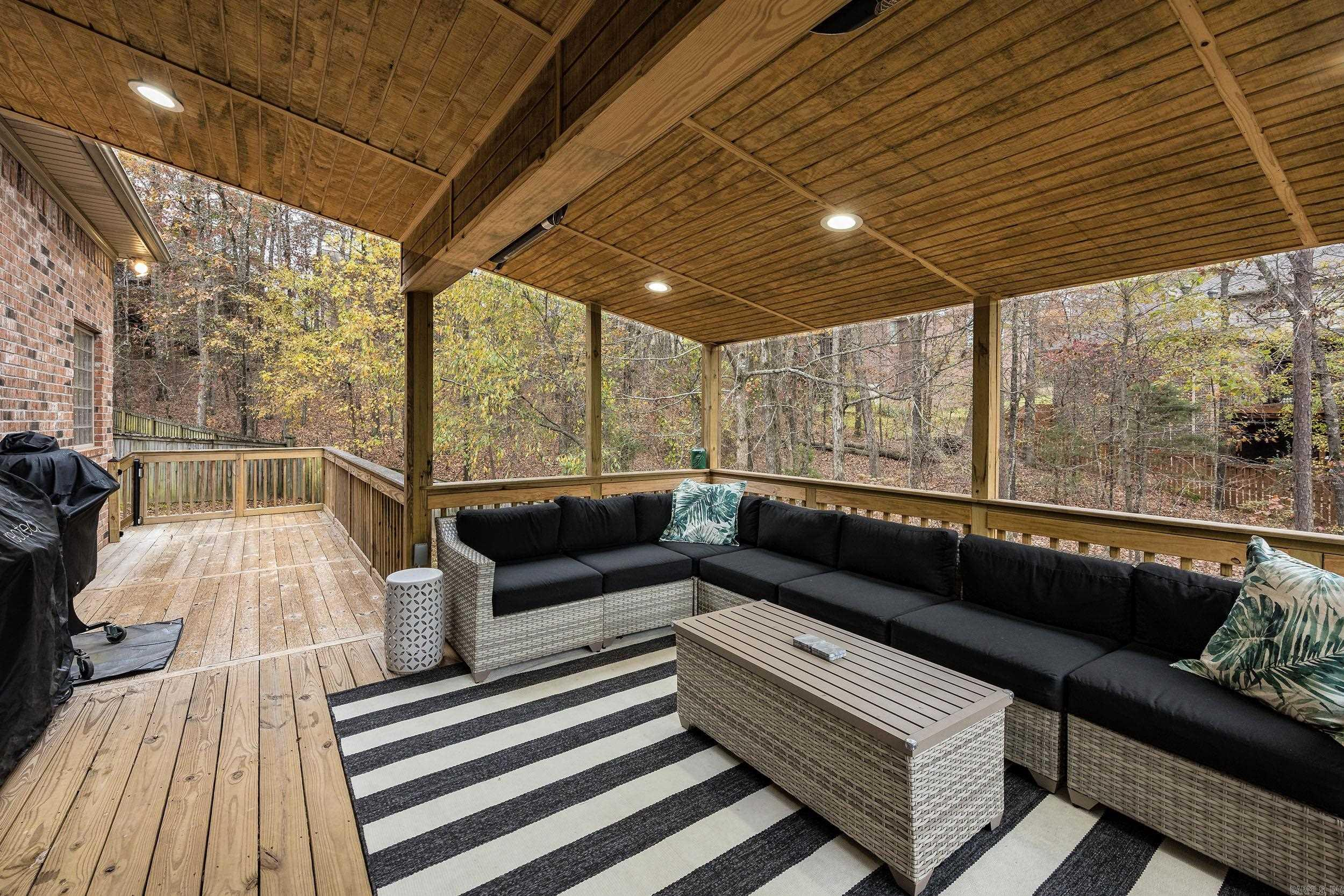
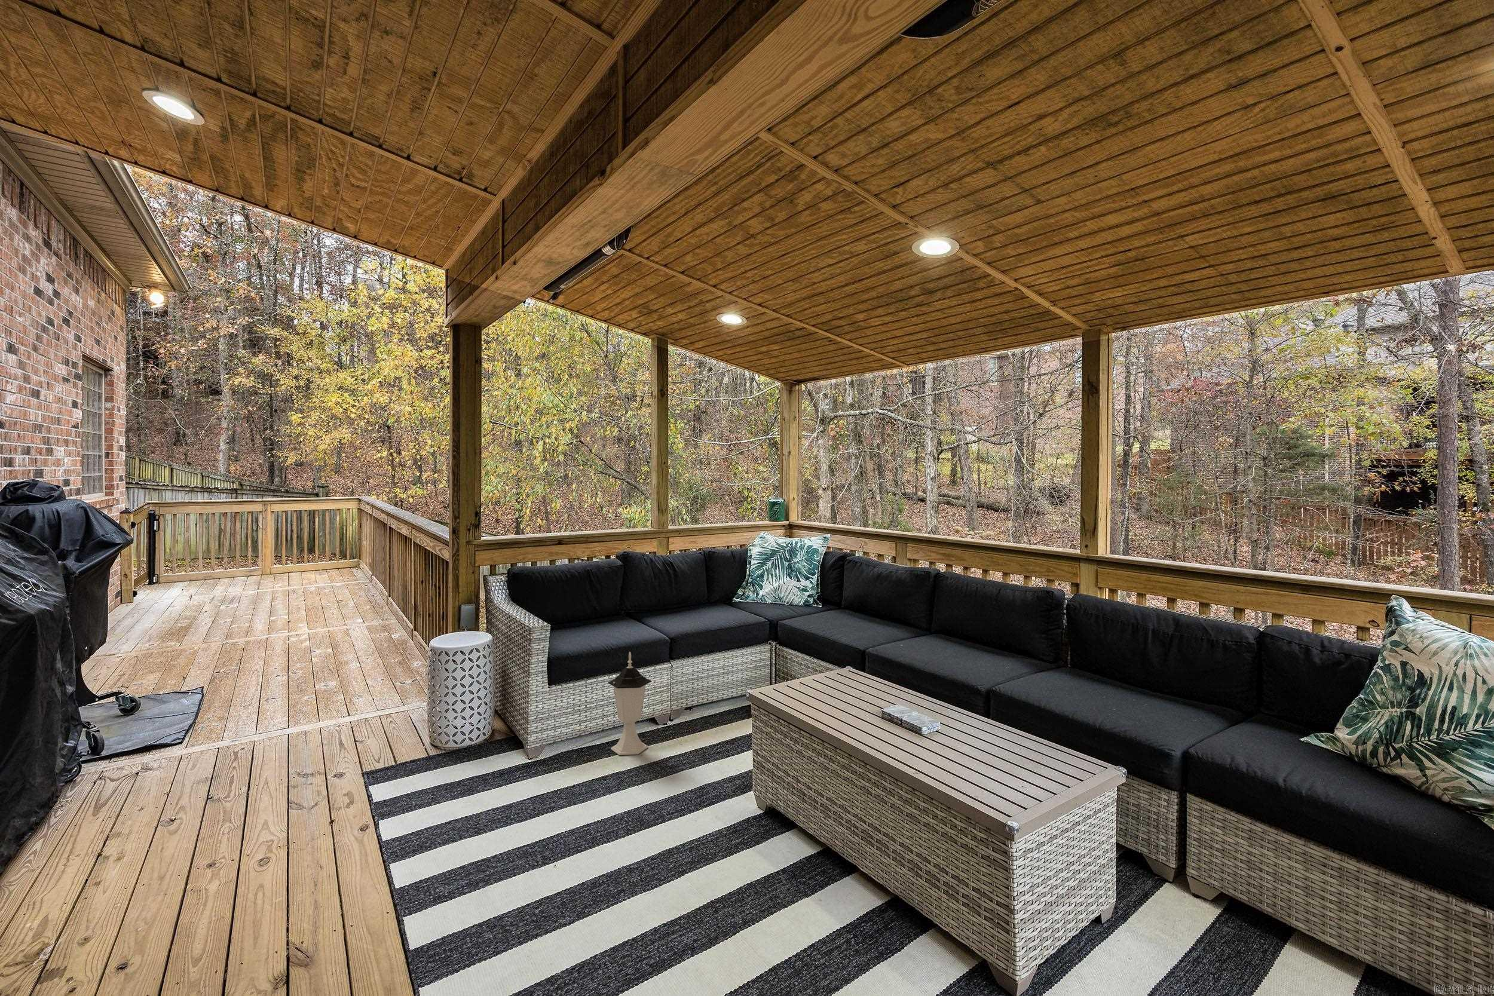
+ lantern [608,651,653,756]
